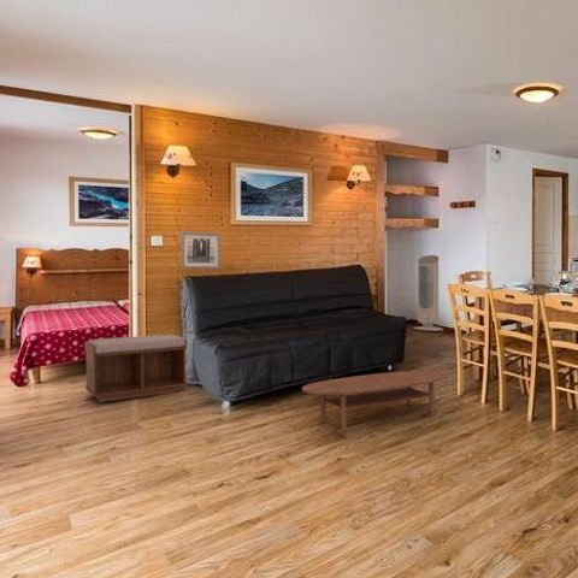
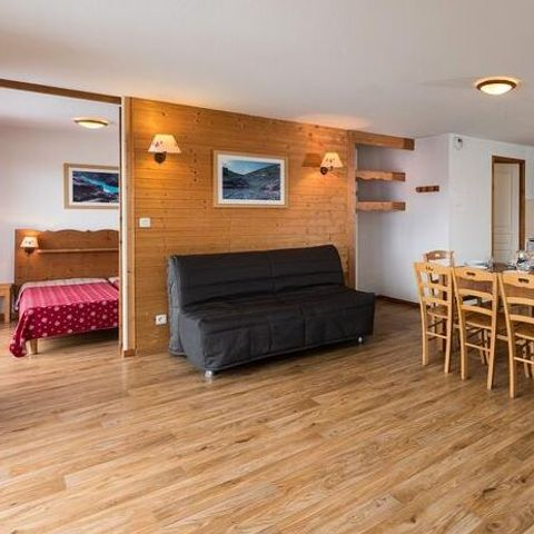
- air purifier [413,254,444,332]
- bench [84,334,188,403]
- coffee table [301,370,448,435]
- wall art [179,230,222,270]
